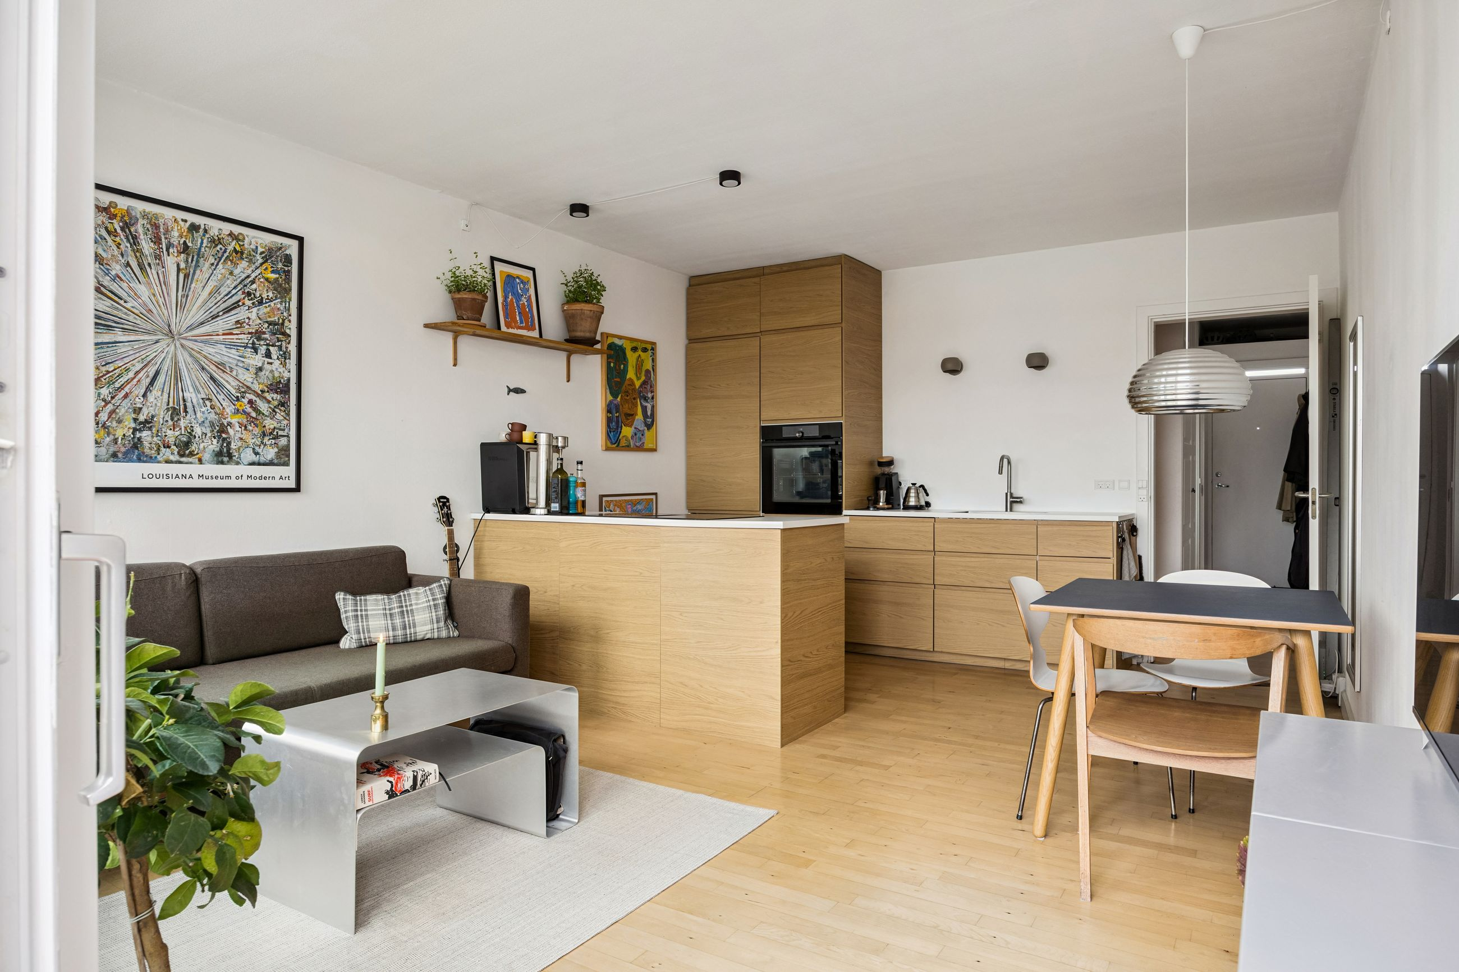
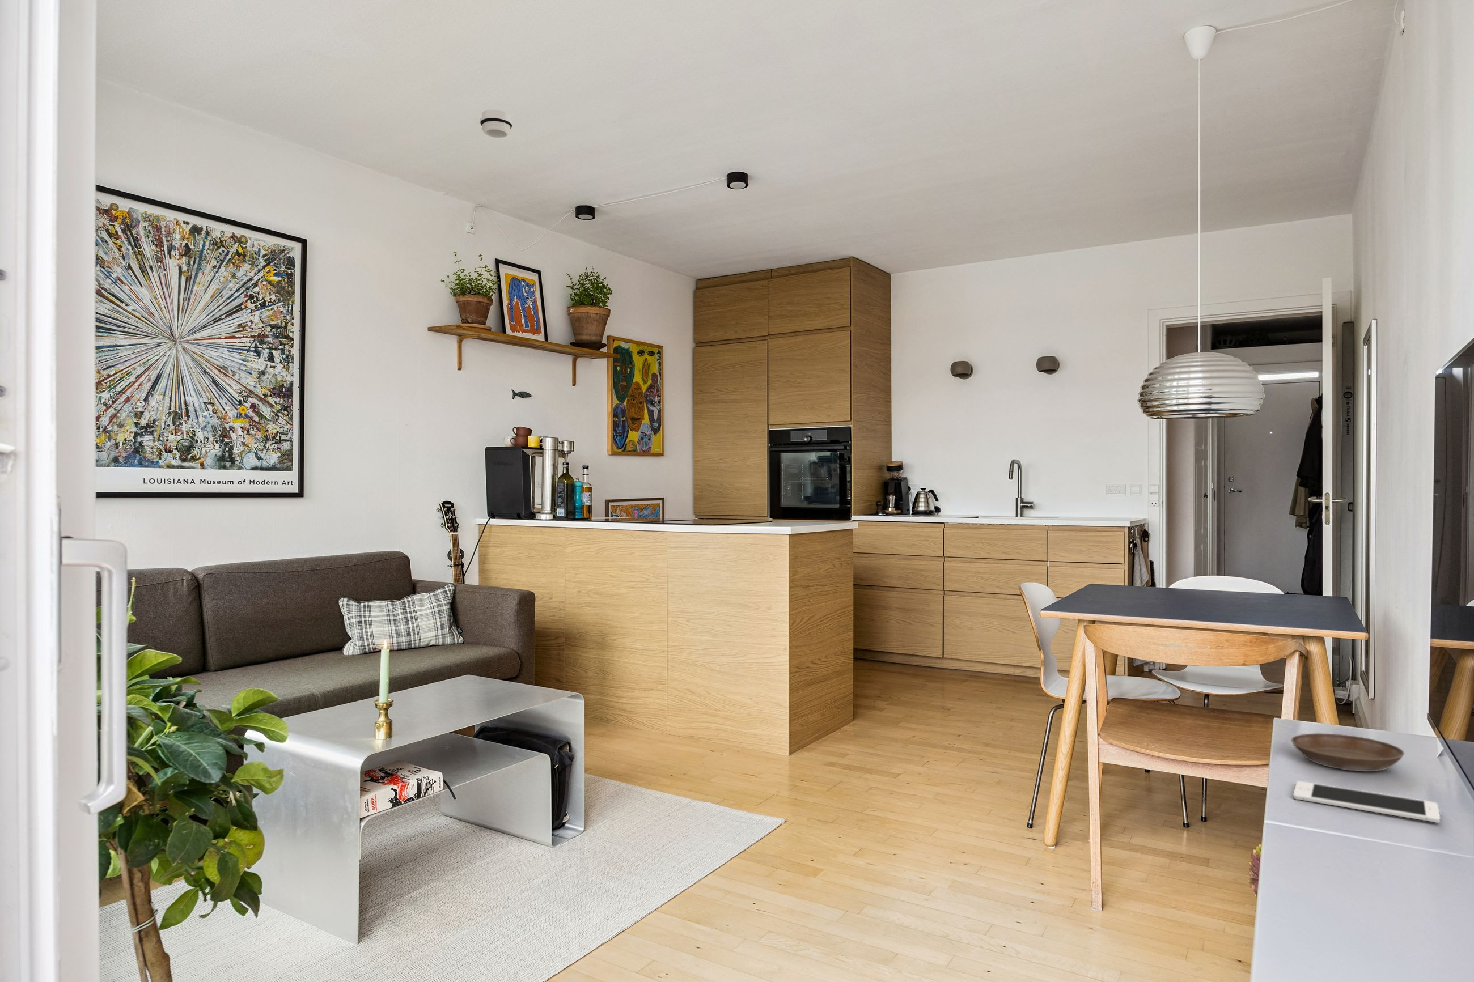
+ smoke detector [480,110,513,138]
+ cell phone [1292,780,1440,823]
+ saucer [1290,733,1405,773]
